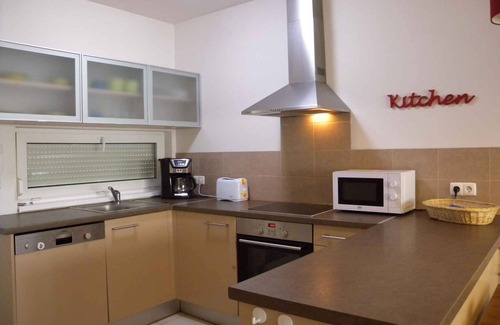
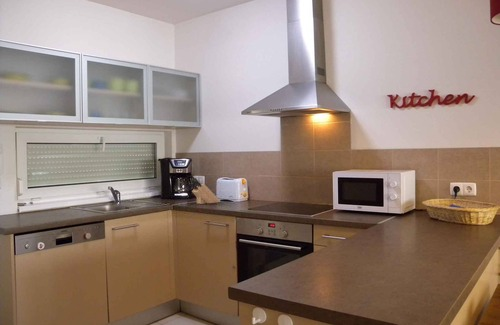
+ knife block [188,177,221,205]
